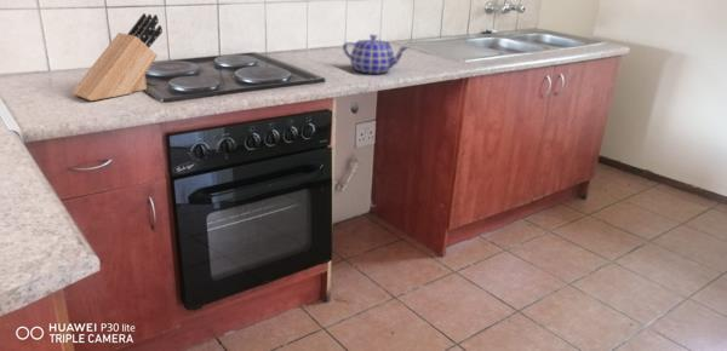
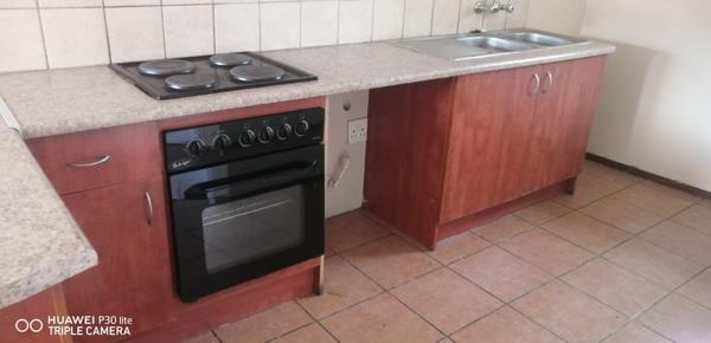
- teapot [342,34,410,75]
- knife block [70,12,164,102]
